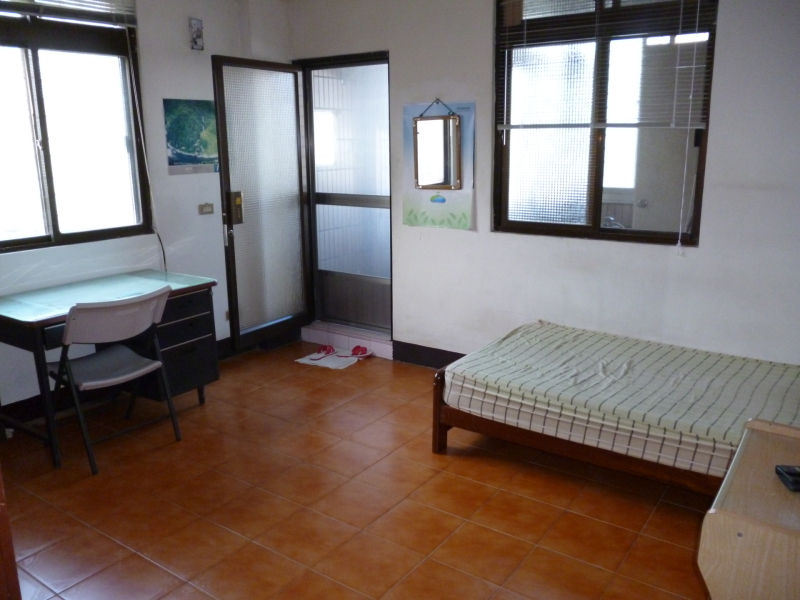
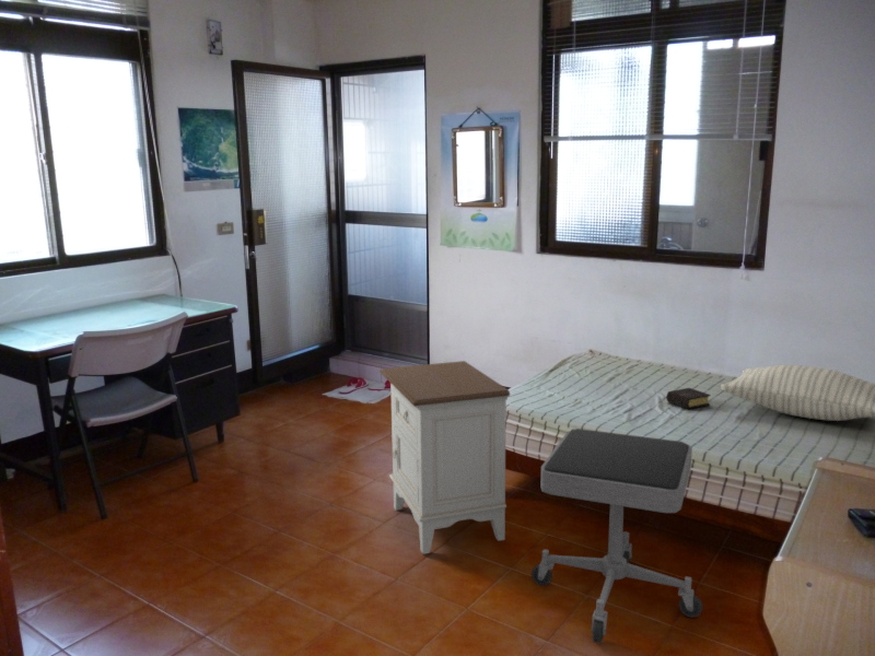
+ nightstand [378,360,511,555]
+ book [665,387,712,410]
+ pillow [720,364,875,422]
+ stool [530,427,703,645]
